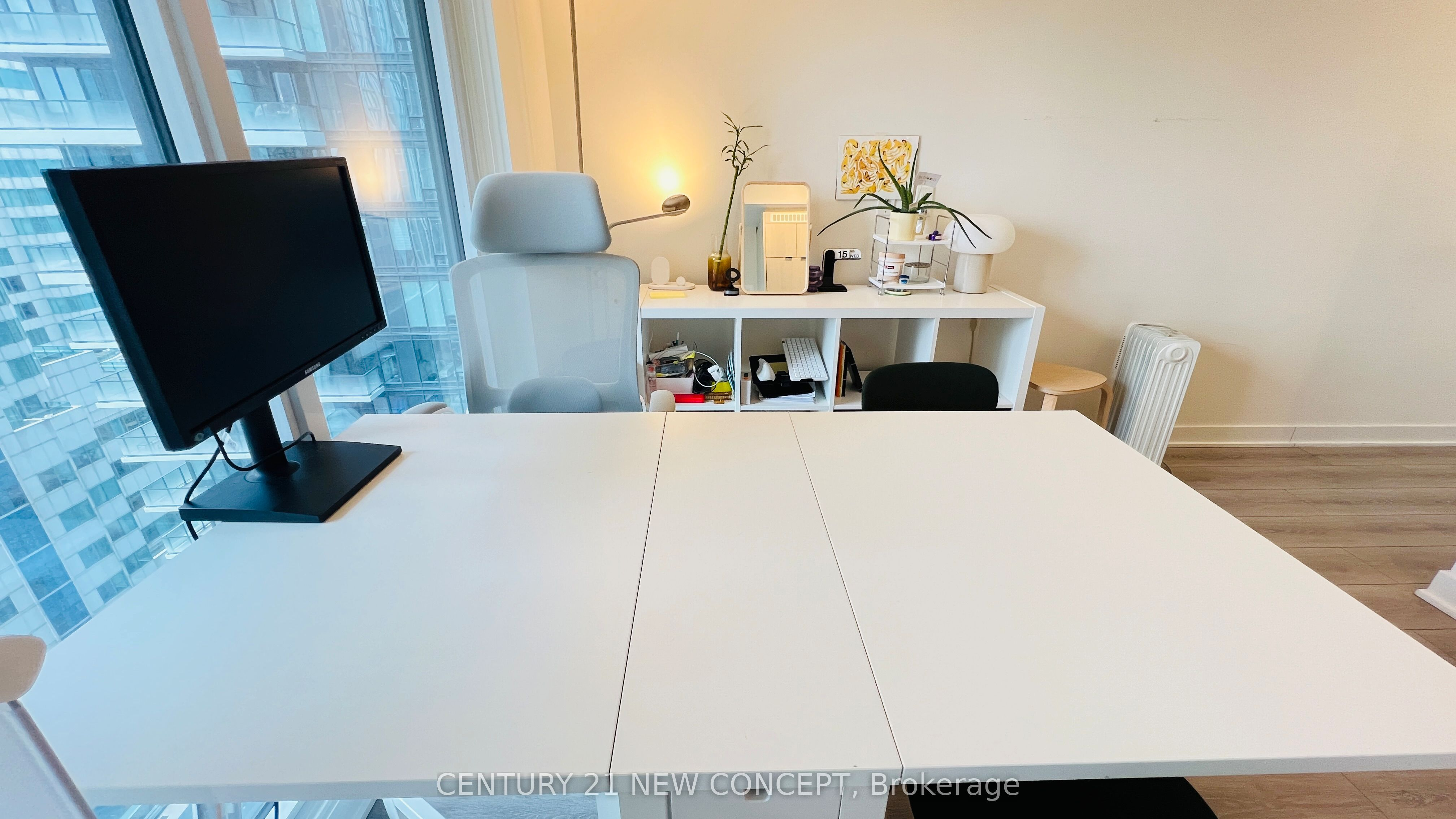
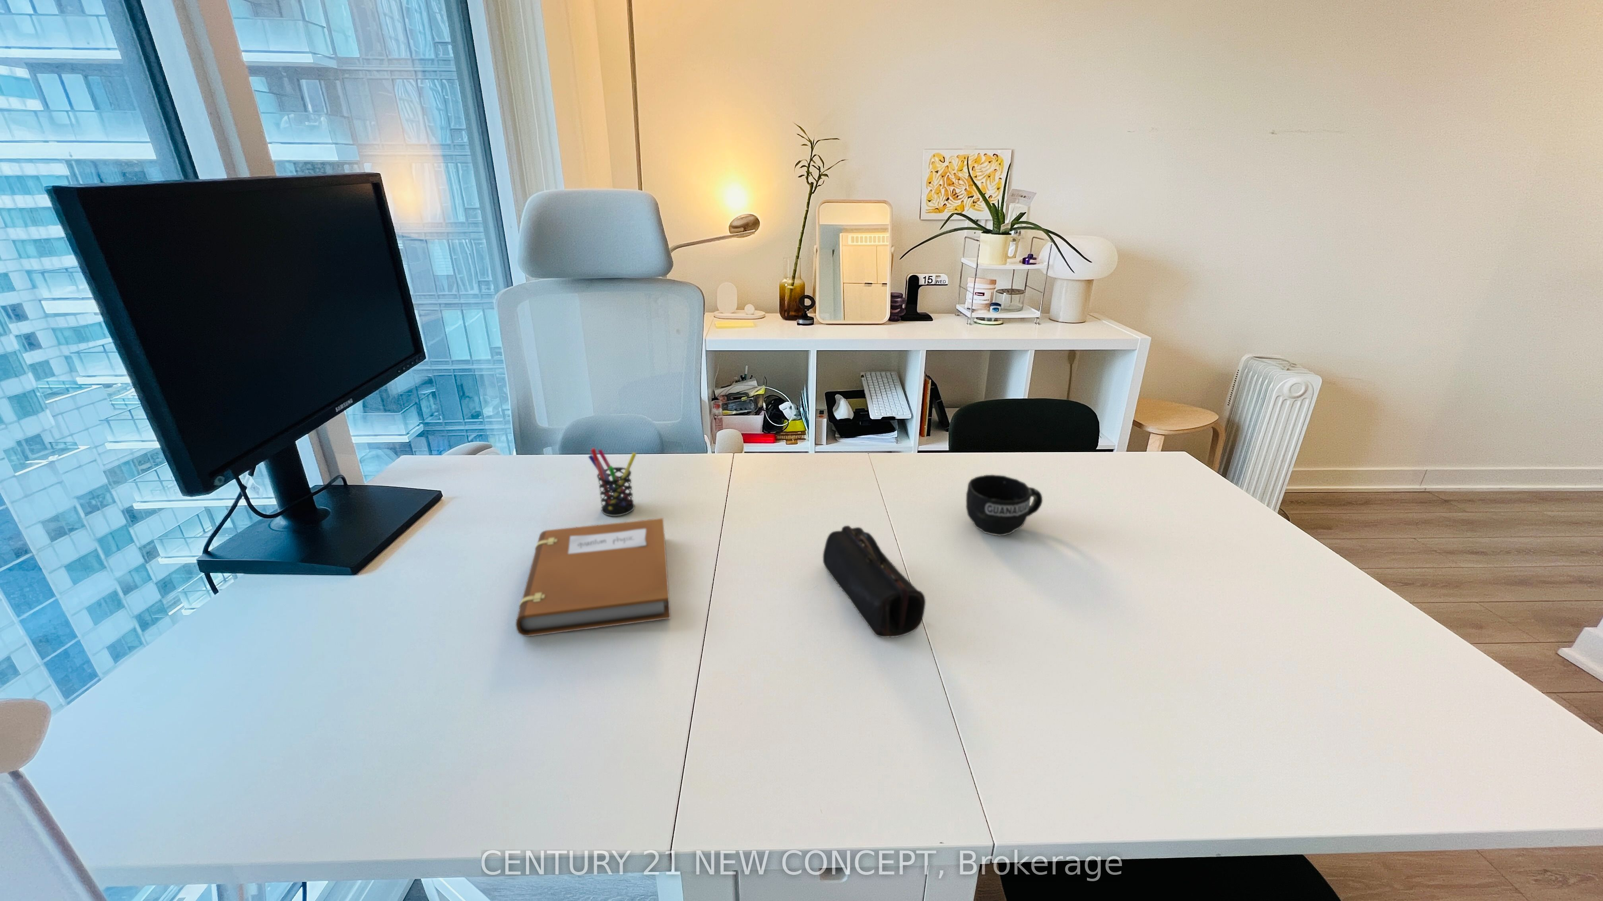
+ mug [966,474,1043,537]
+ notebook [515,518,672,637]
+ pencil case [822,525,926,638]
+ pen holder [588,448,637,516]
